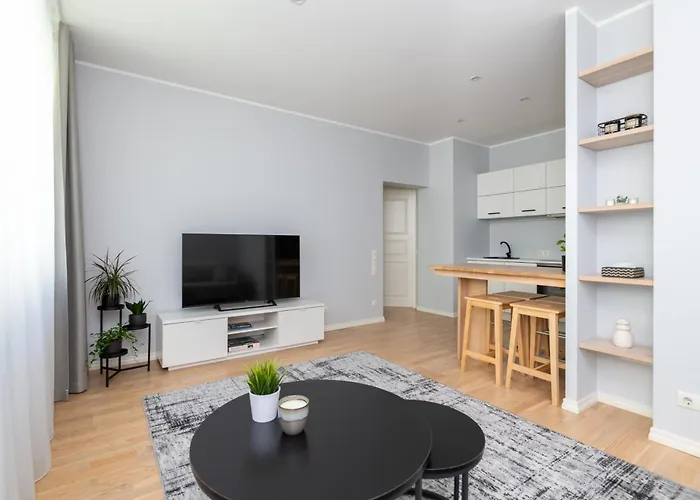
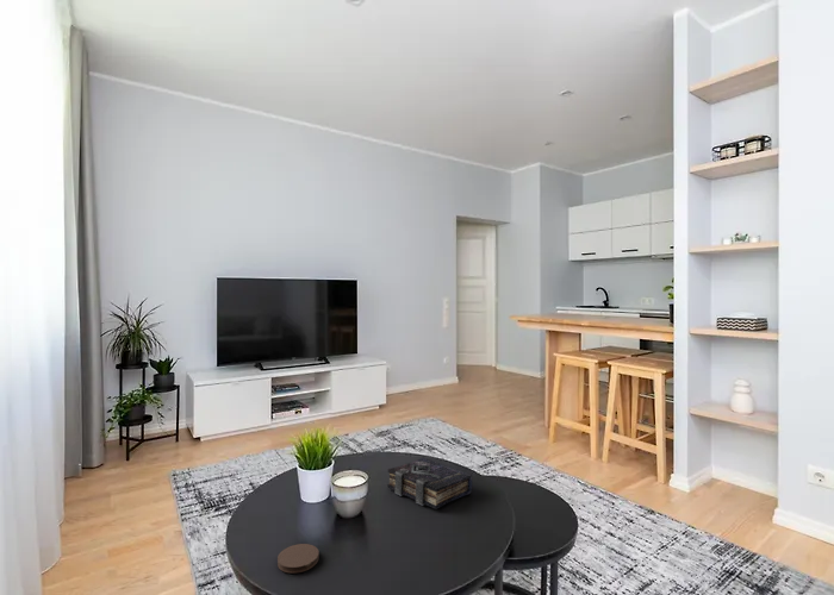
+ coaster [276,543,320,574]
+ book [386,457,473,511]
